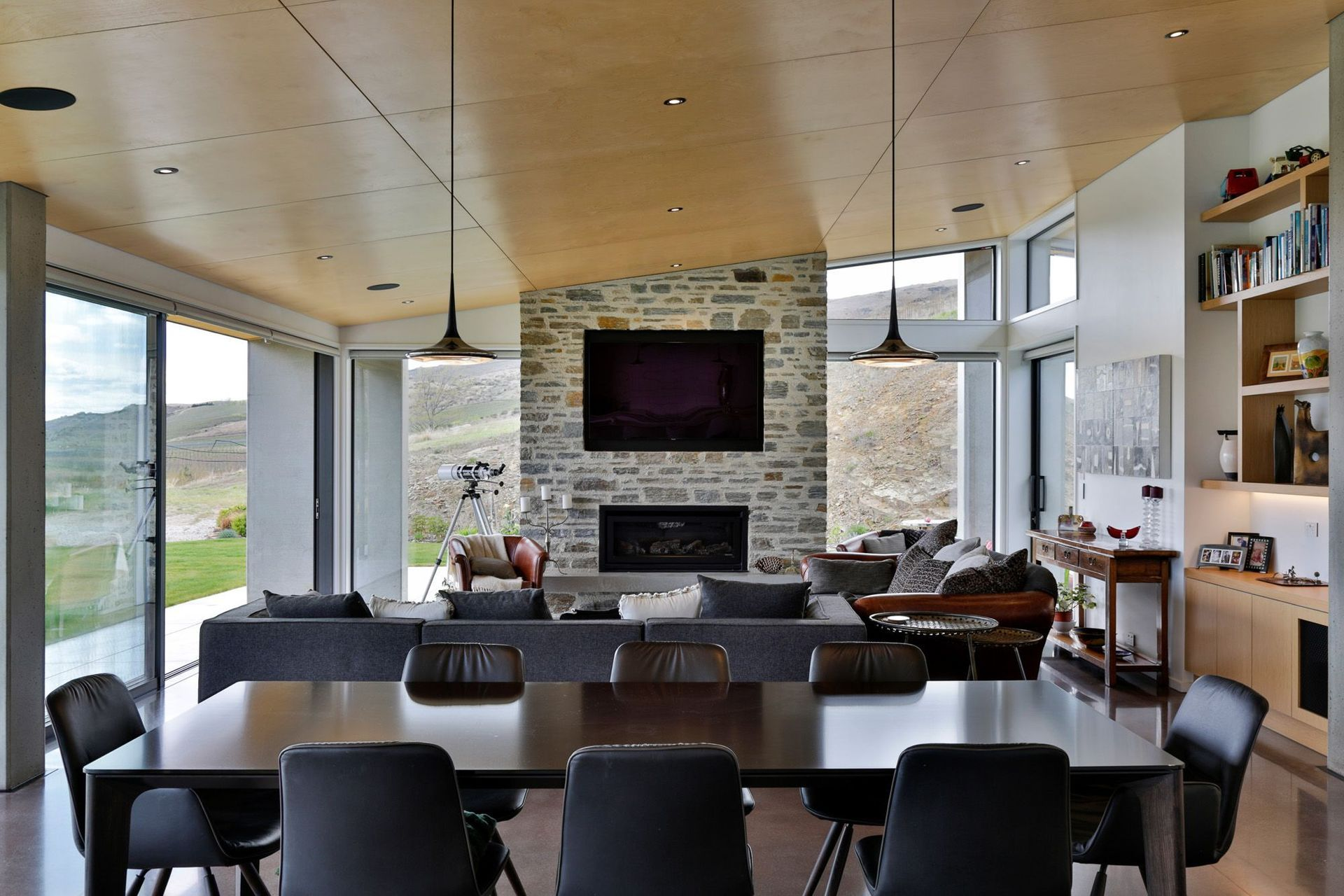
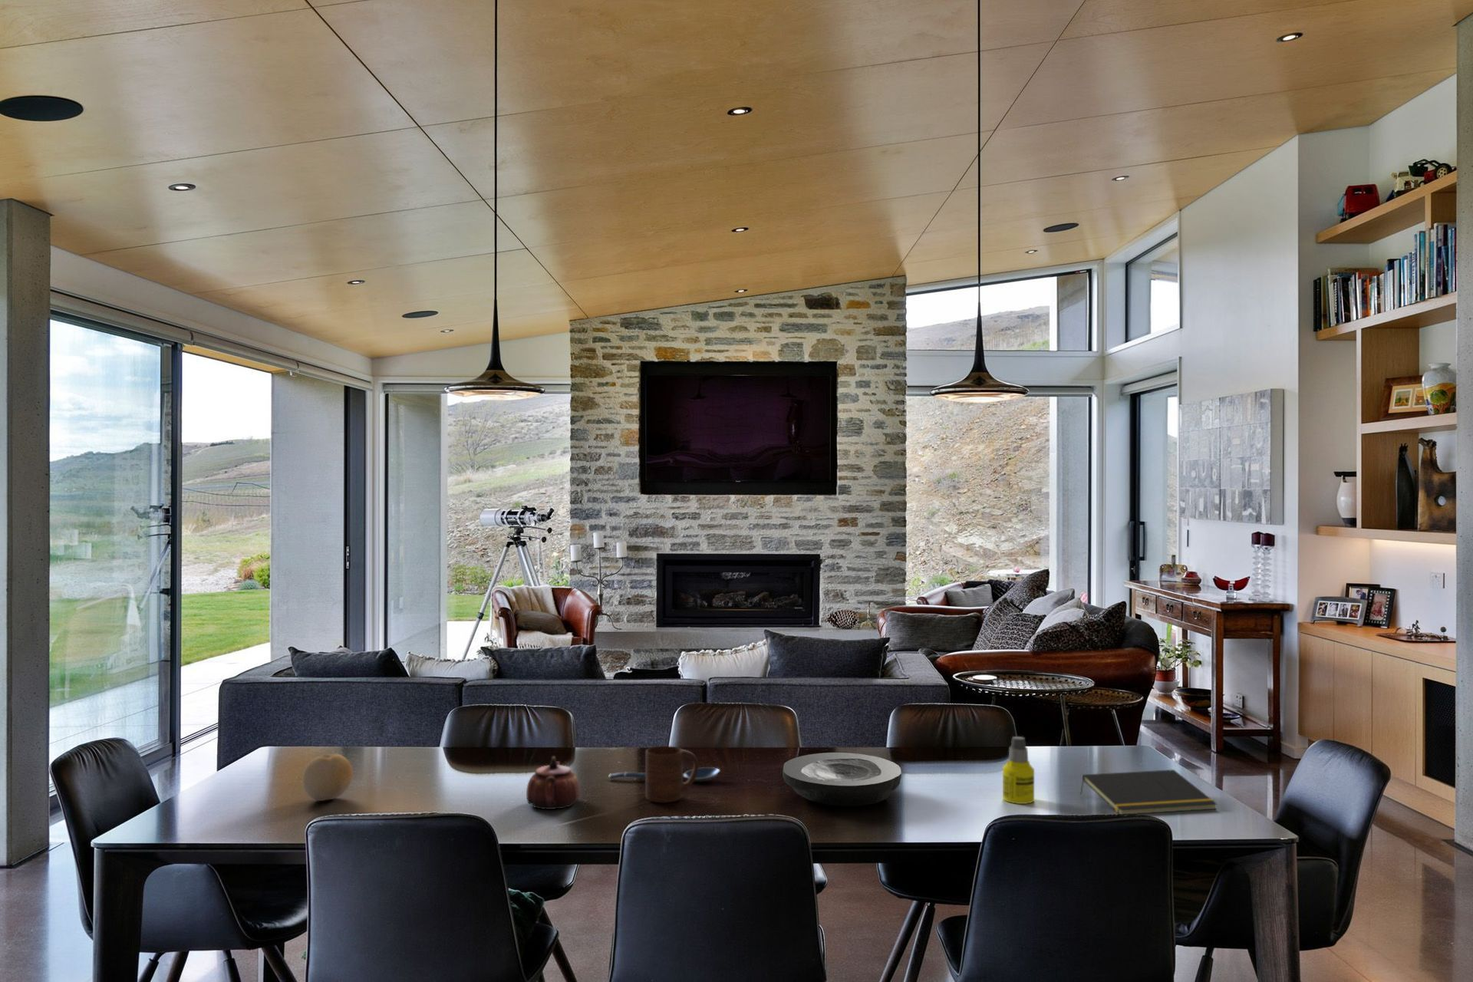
+ fruit [302,753,354,801]
+ notepad [1080,768,1218,815]
+ teapot [525,755,581,810]
+ bottle [1002,735,1035,804]
+ spoon [607,766,720,781]
+ cup [644,745,699,803]
+ plate [781,752,902,807]
